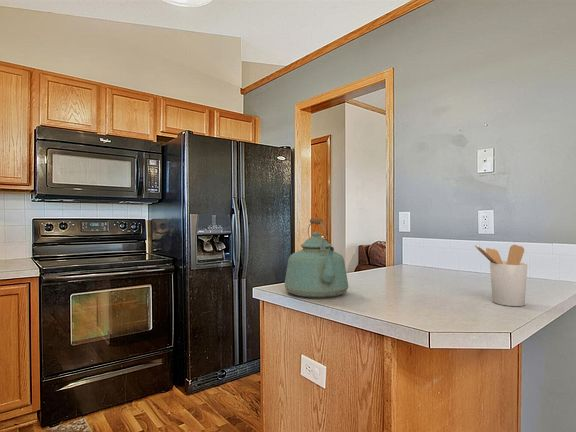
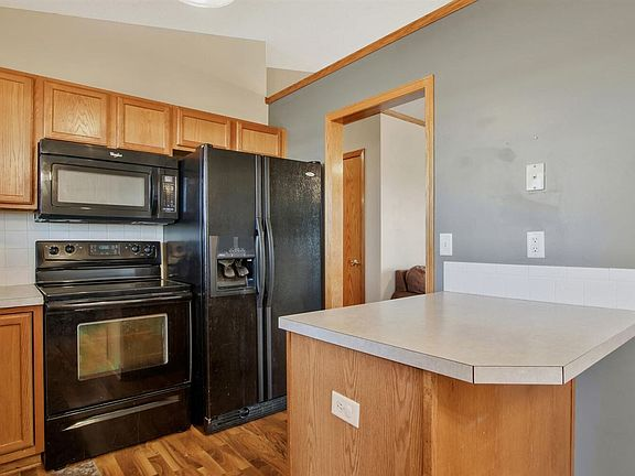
- utensil holder [474,244,528,307]
- kettle [284,217,349,299]
